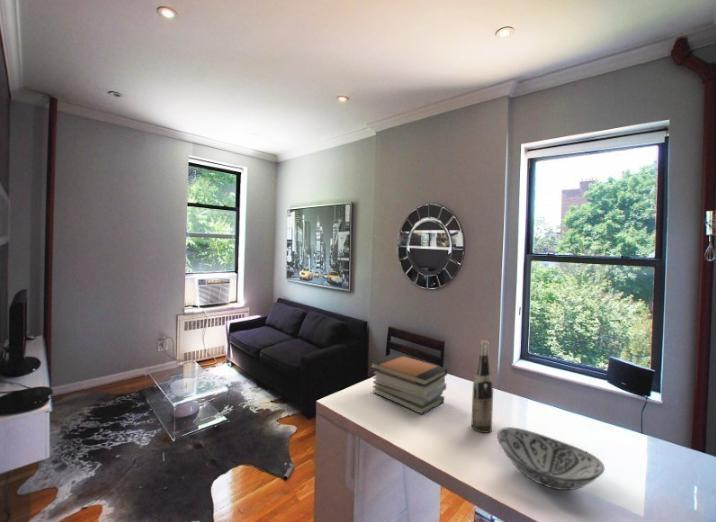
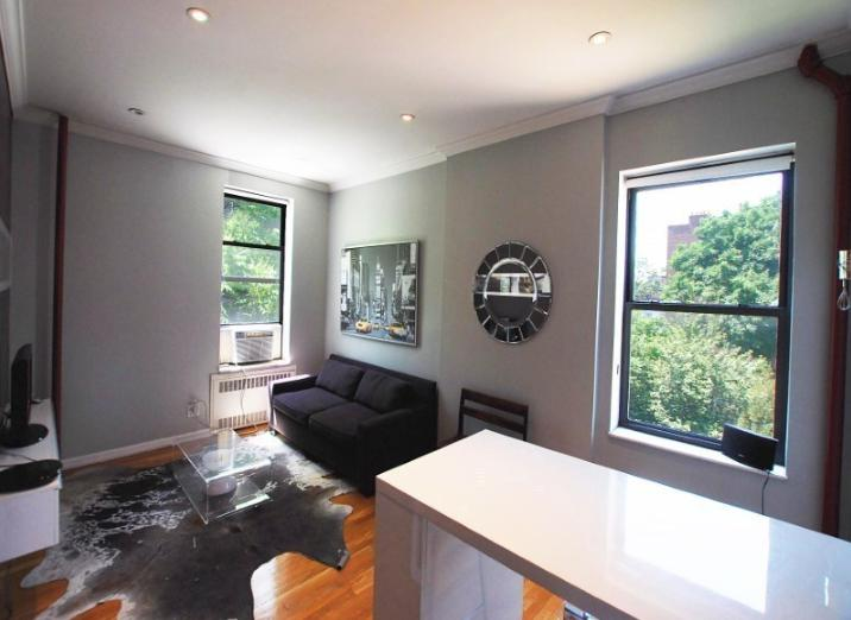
- decorative bowl [496,426,605,491]
- book stack [369,353,448,415]
- wine bottle [470,340,494,434]
